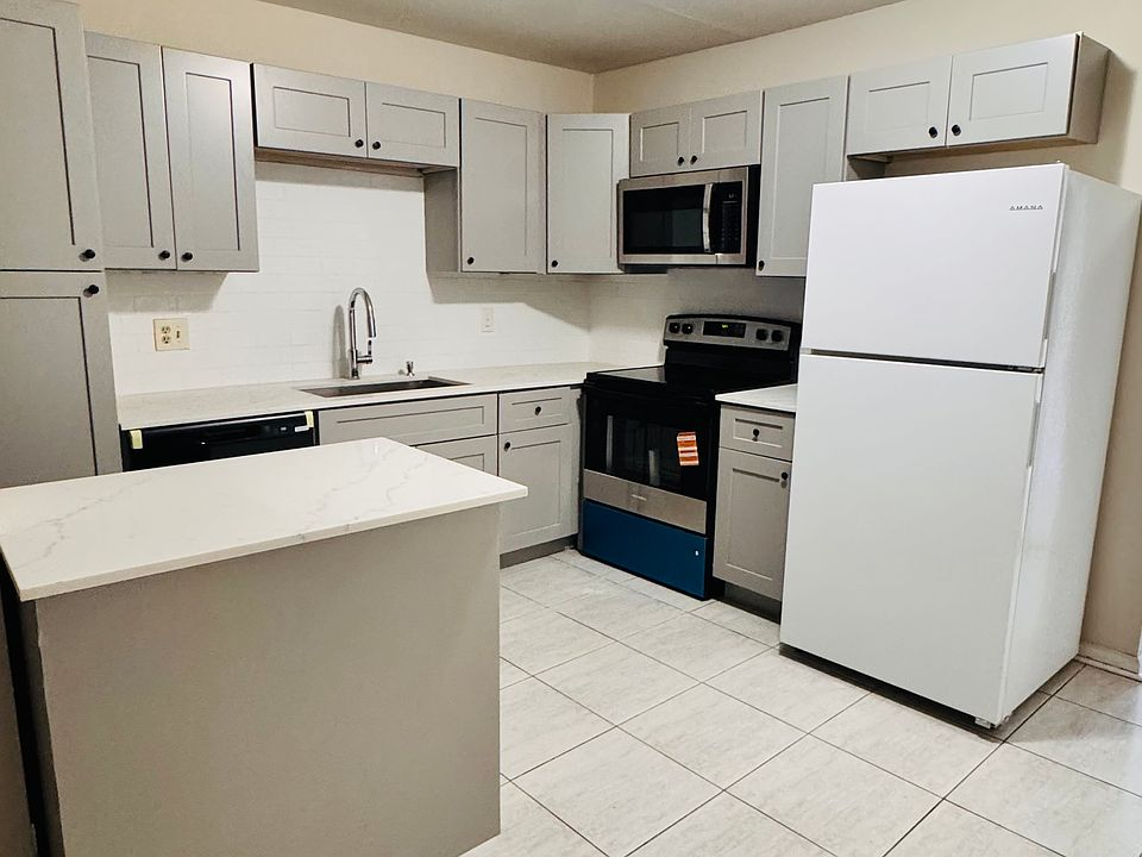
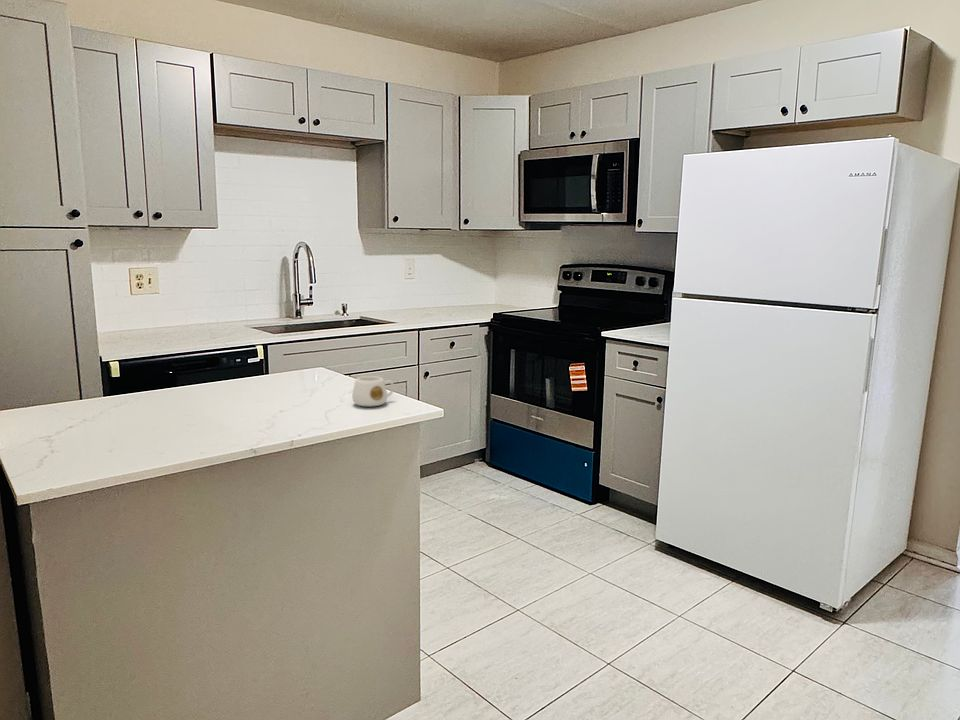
+ mug [351,375,395,407]
